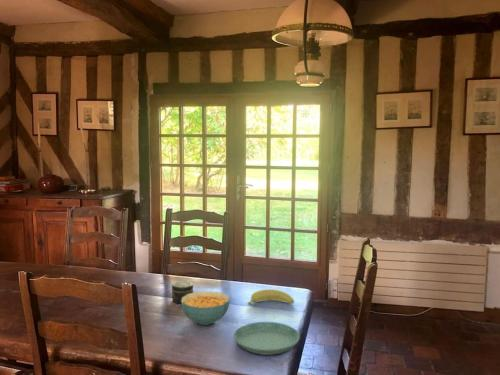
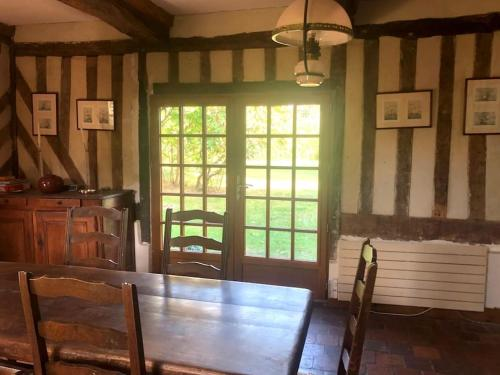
- jar [171,280,194,304]
- banana [247,288,295,307]
- saucer [233,321,301,356]
- cereal bowl [181,290,231,326]
